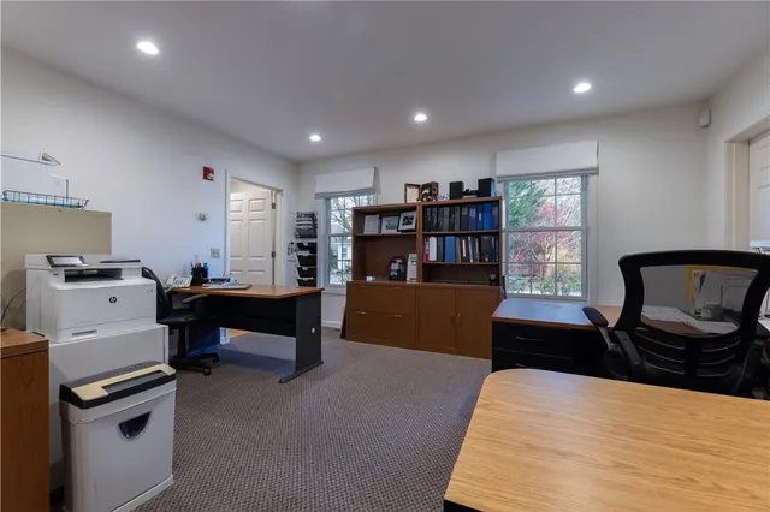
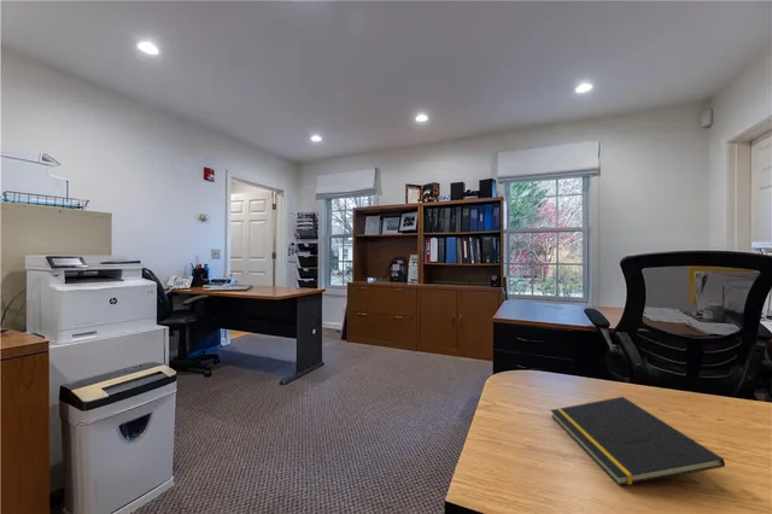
+ notepad [549,396,726,486]
